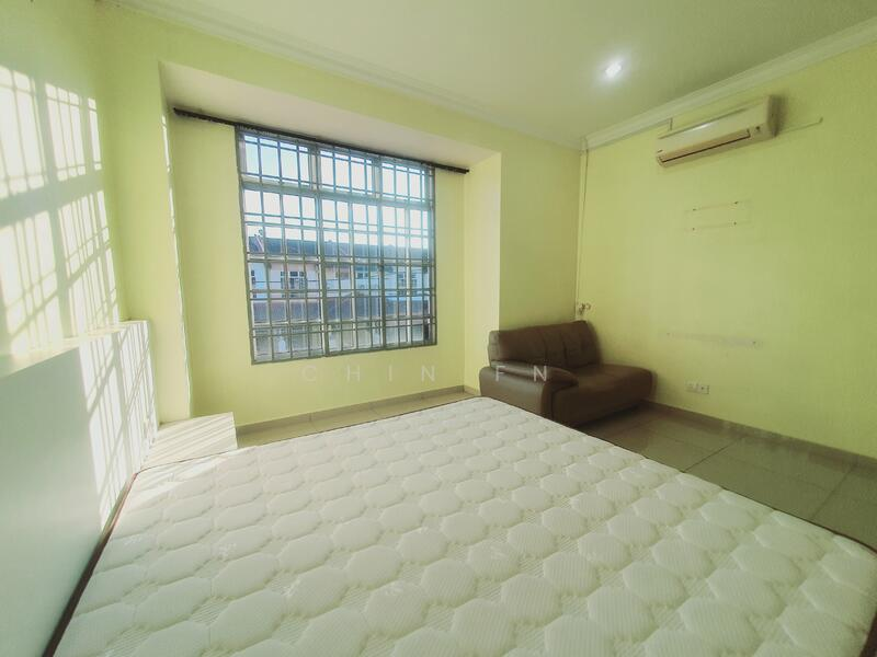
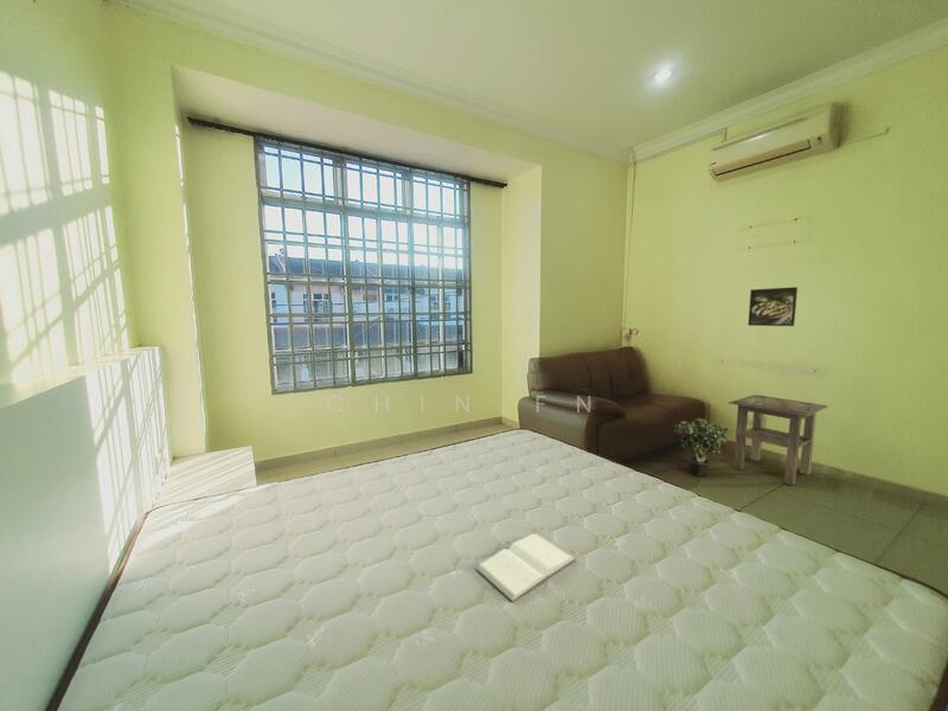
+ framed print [747,286,799,327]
+ potted plant [673,417,730,478]
+ side table [728,393,830,487]
+ book [475,532,577,603]
